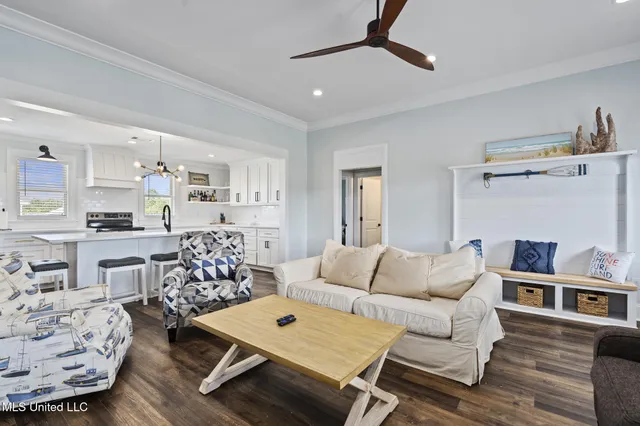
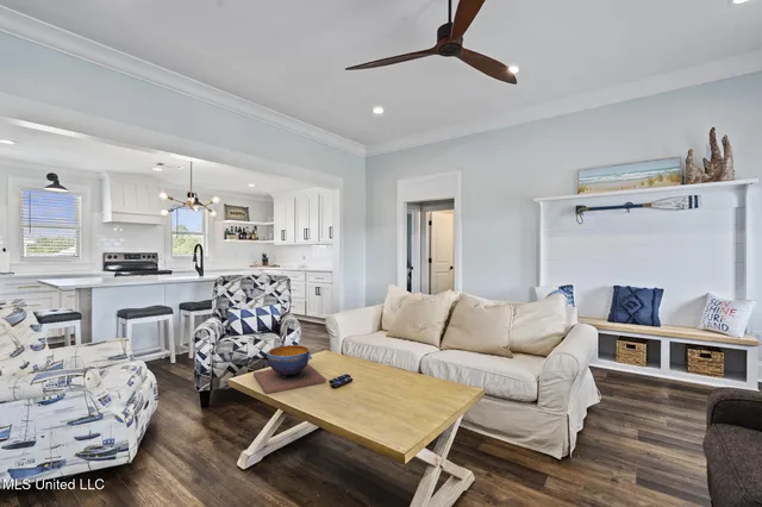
+ decorative bowl [252,344,327,395]
